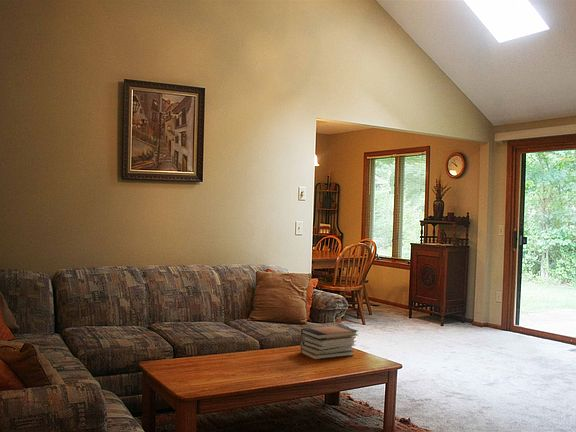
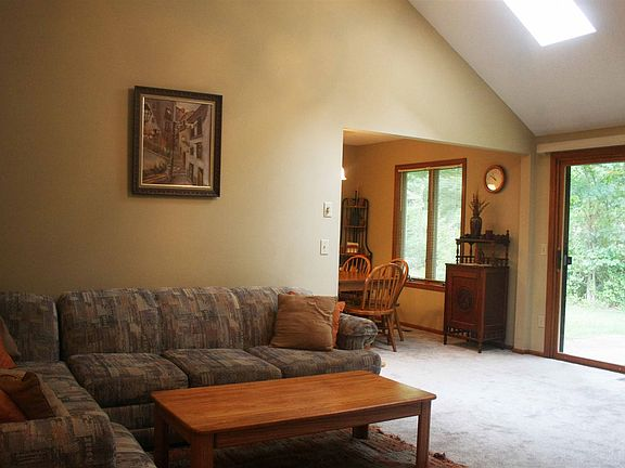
- book stack [300,324,359,361]
